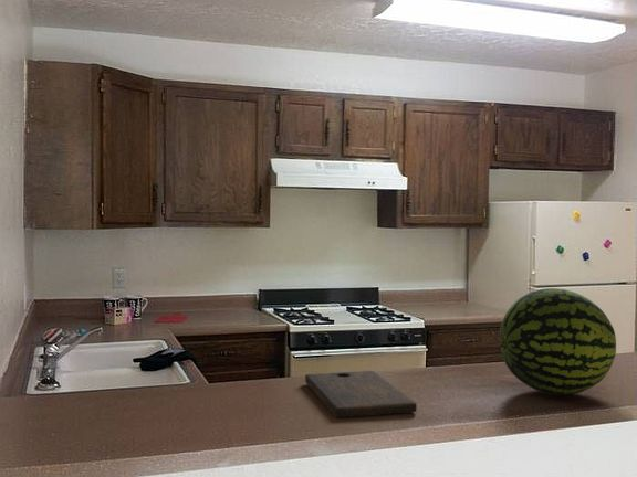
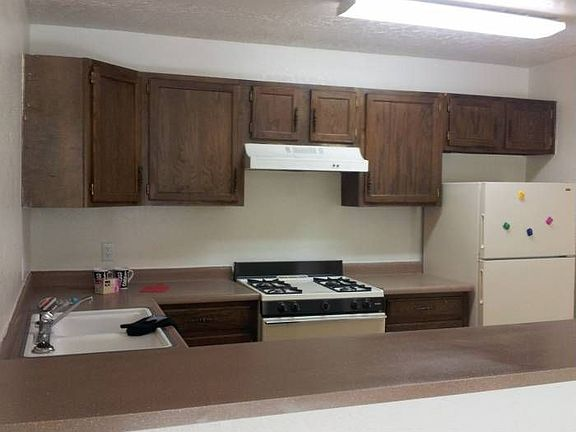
- cutting board [304,370,418,418]
- fruit [499,287,617,396]
